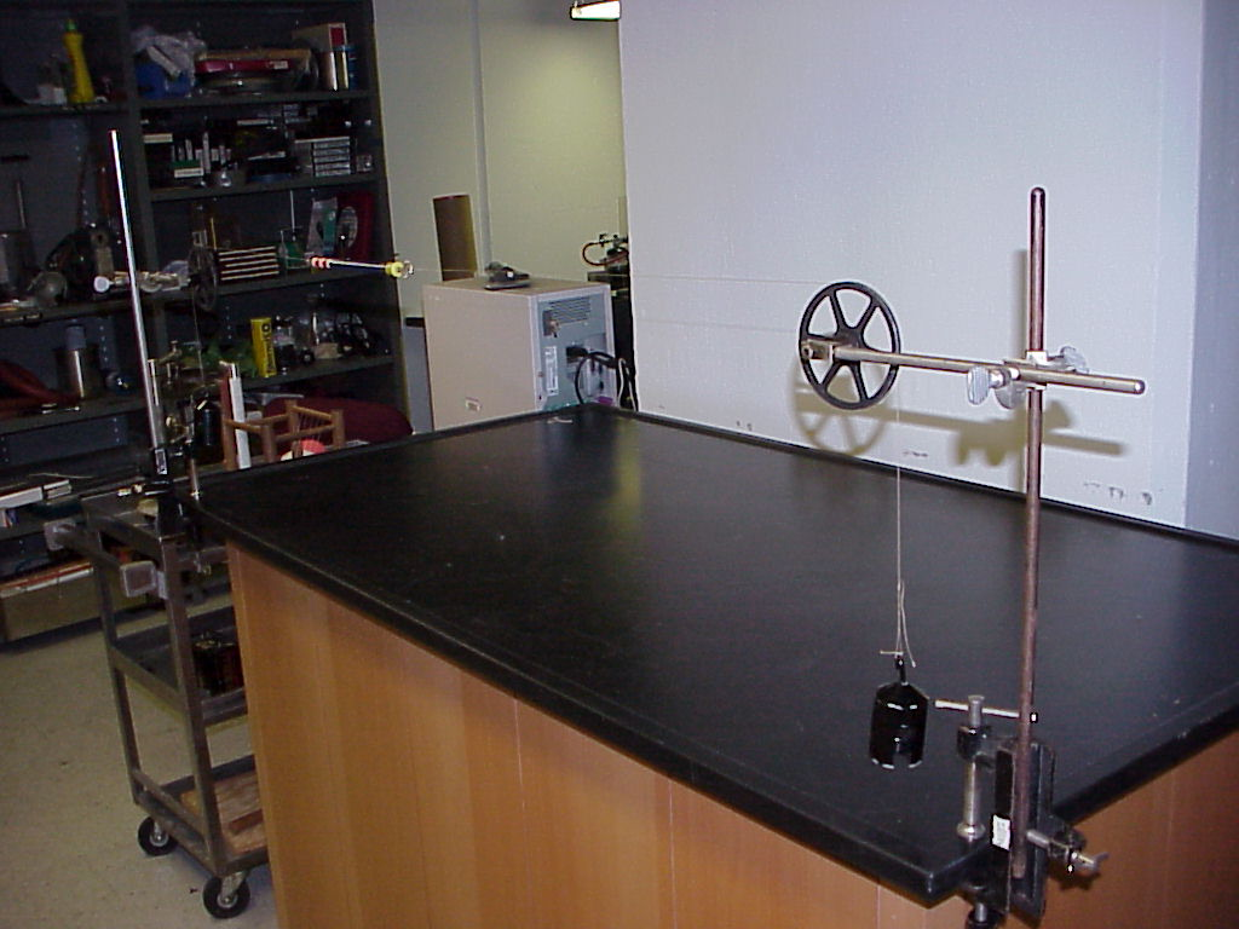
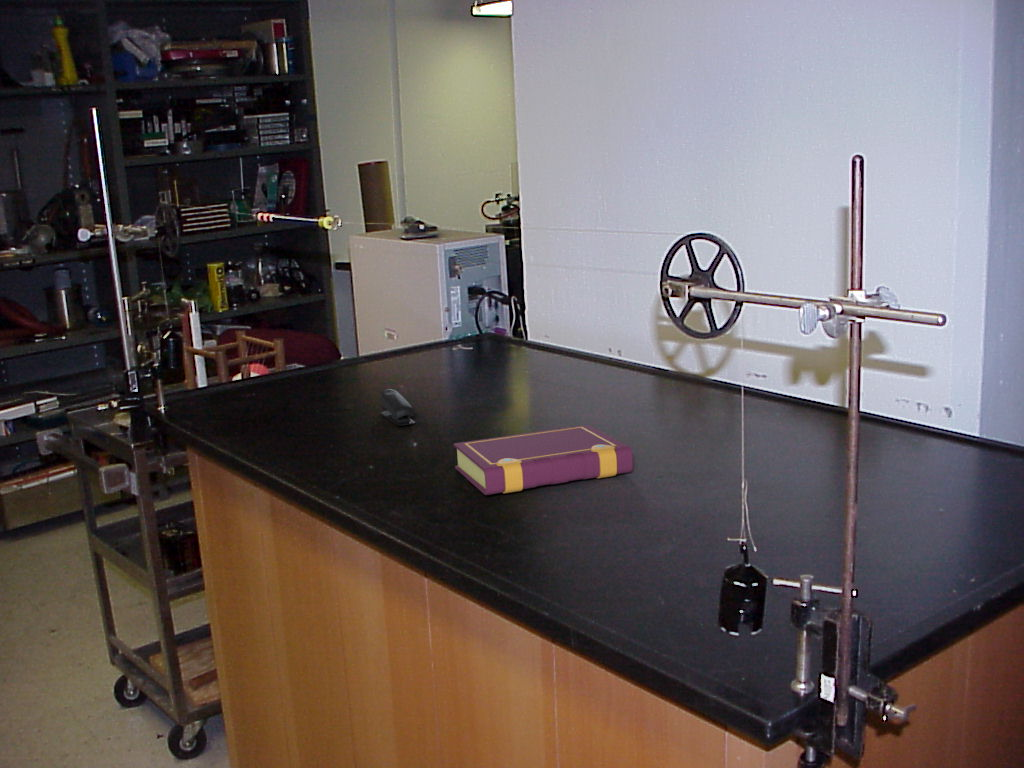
+ book [453,424,634,496]
+ stapler [379,388,416,426]
